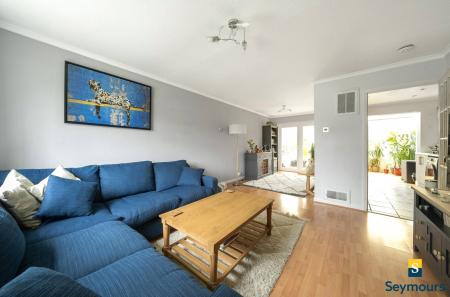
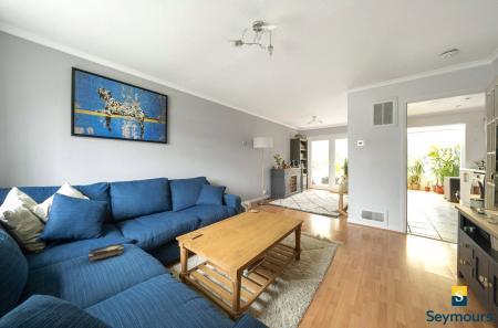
+ hardback book [84,242,125,264]
